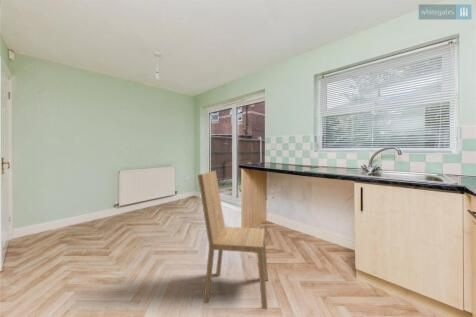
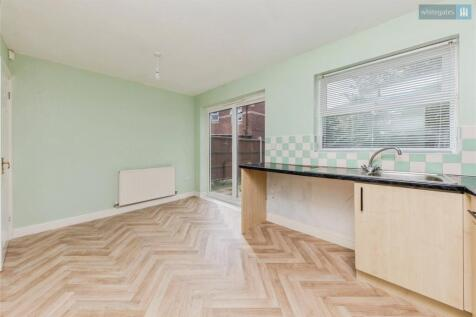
- dining chair [197,170,269,310]
